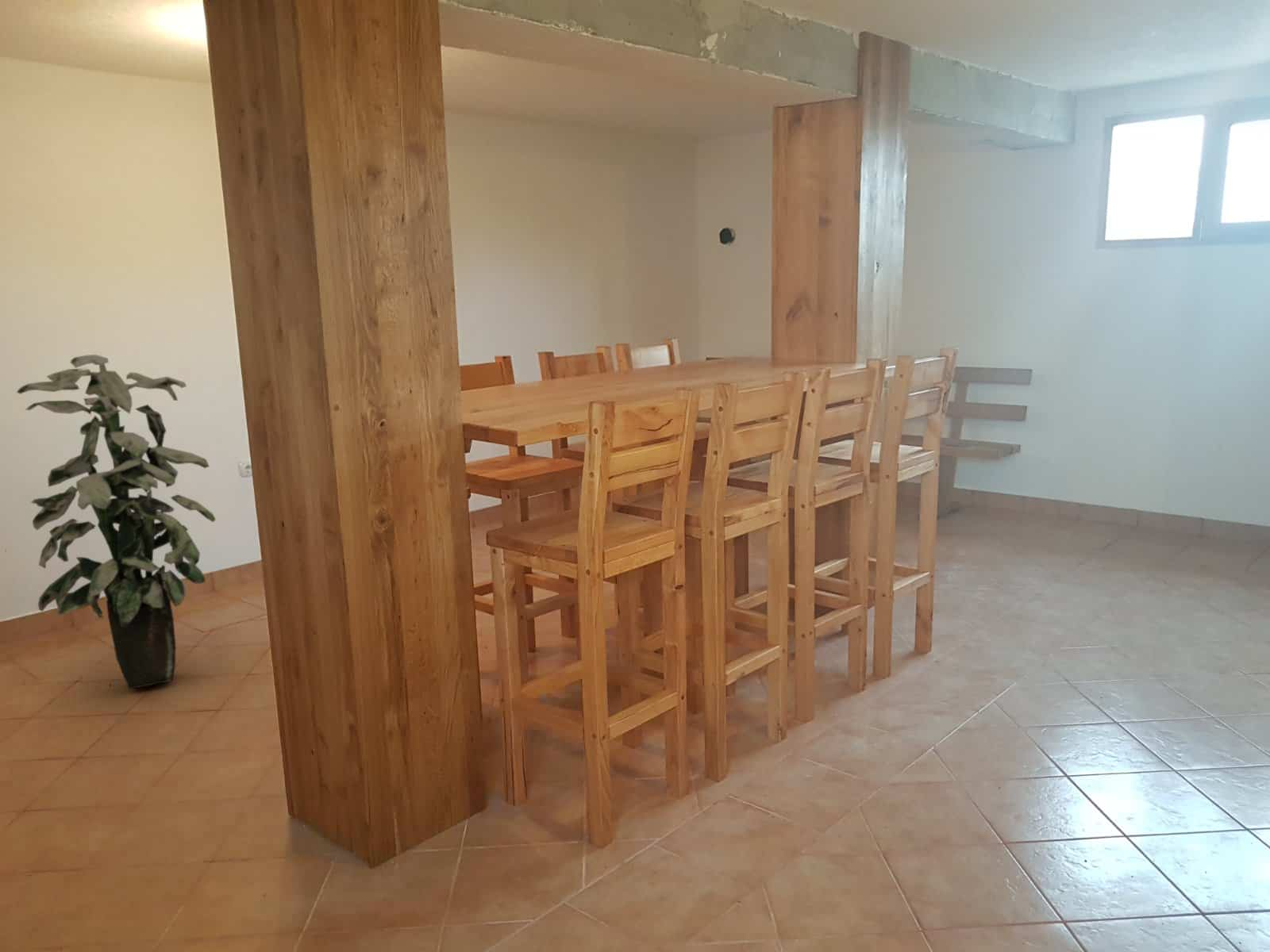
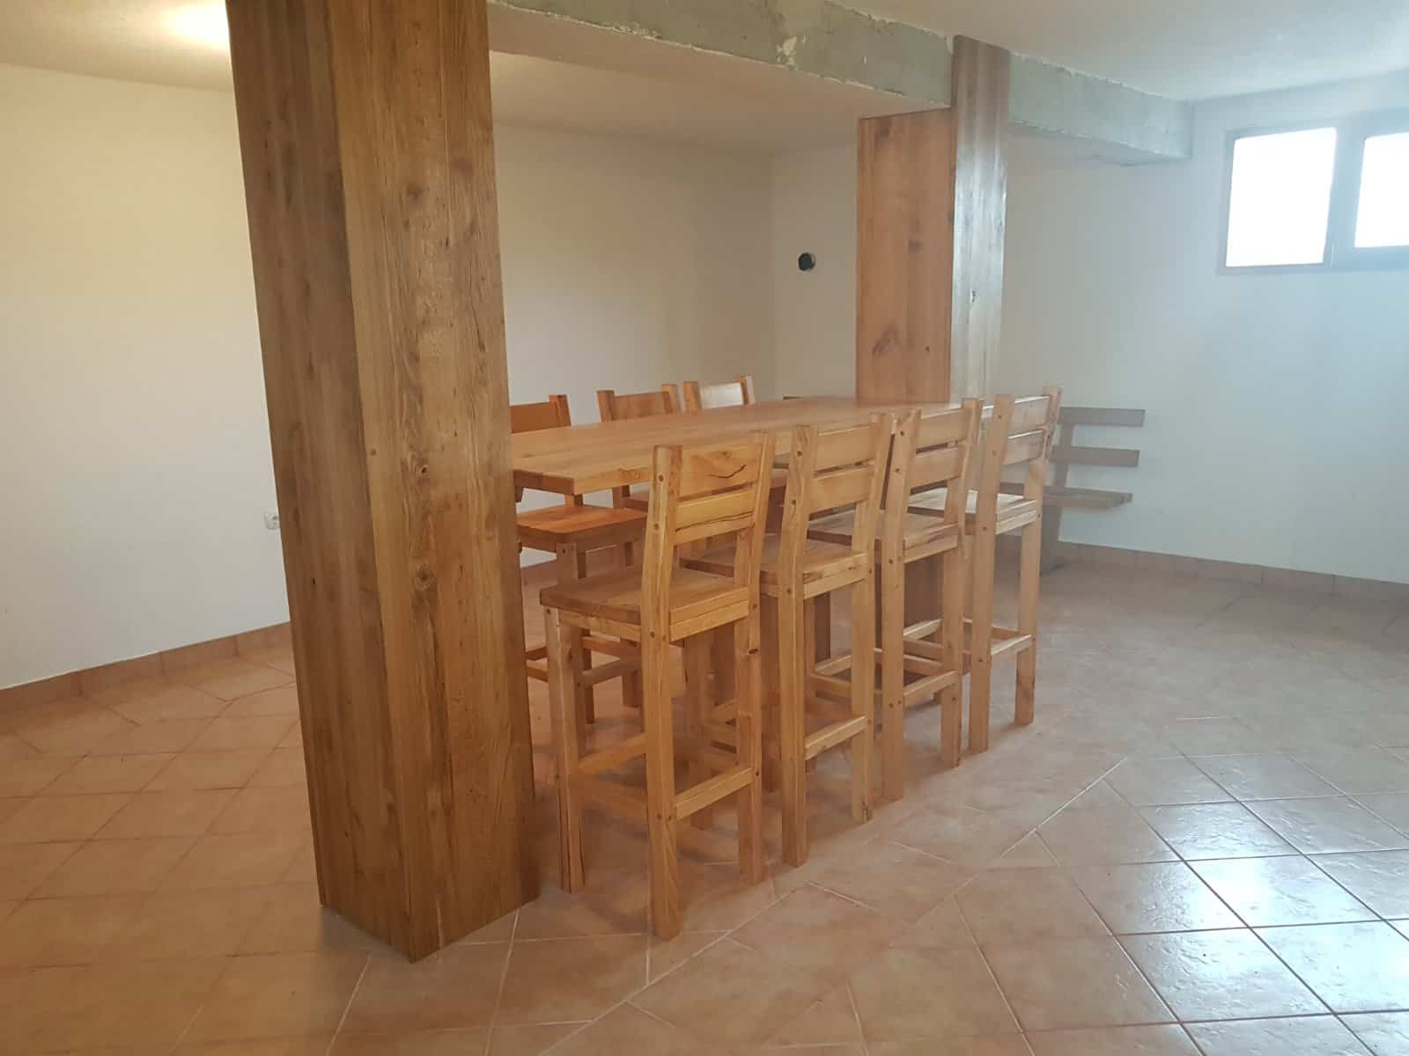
- indoor plant [16,354,217,689]
